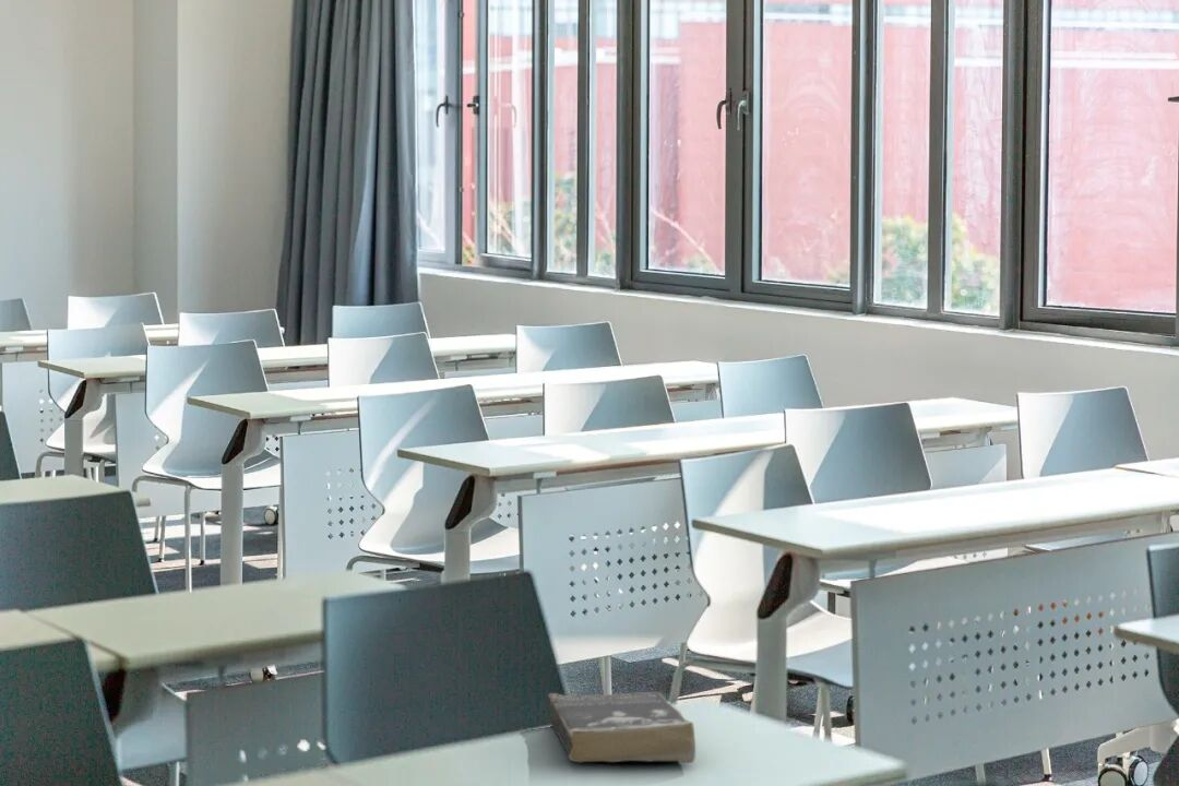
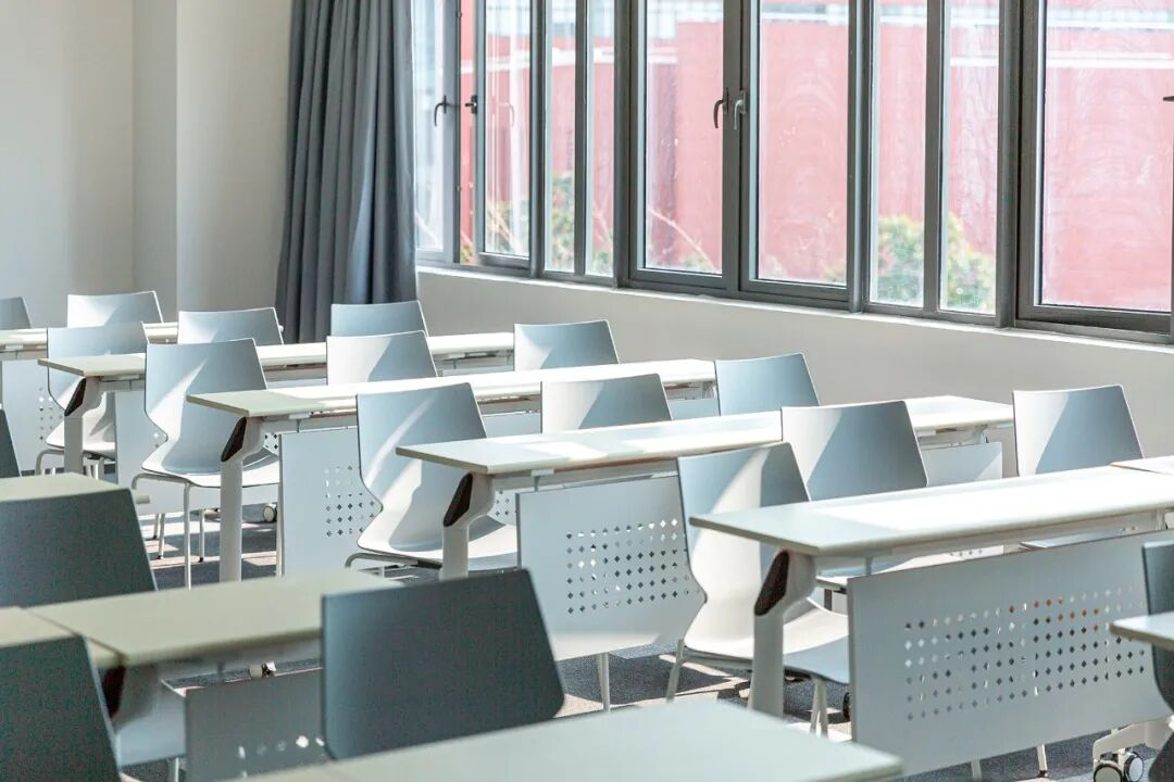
- book [547,691,696,764]
